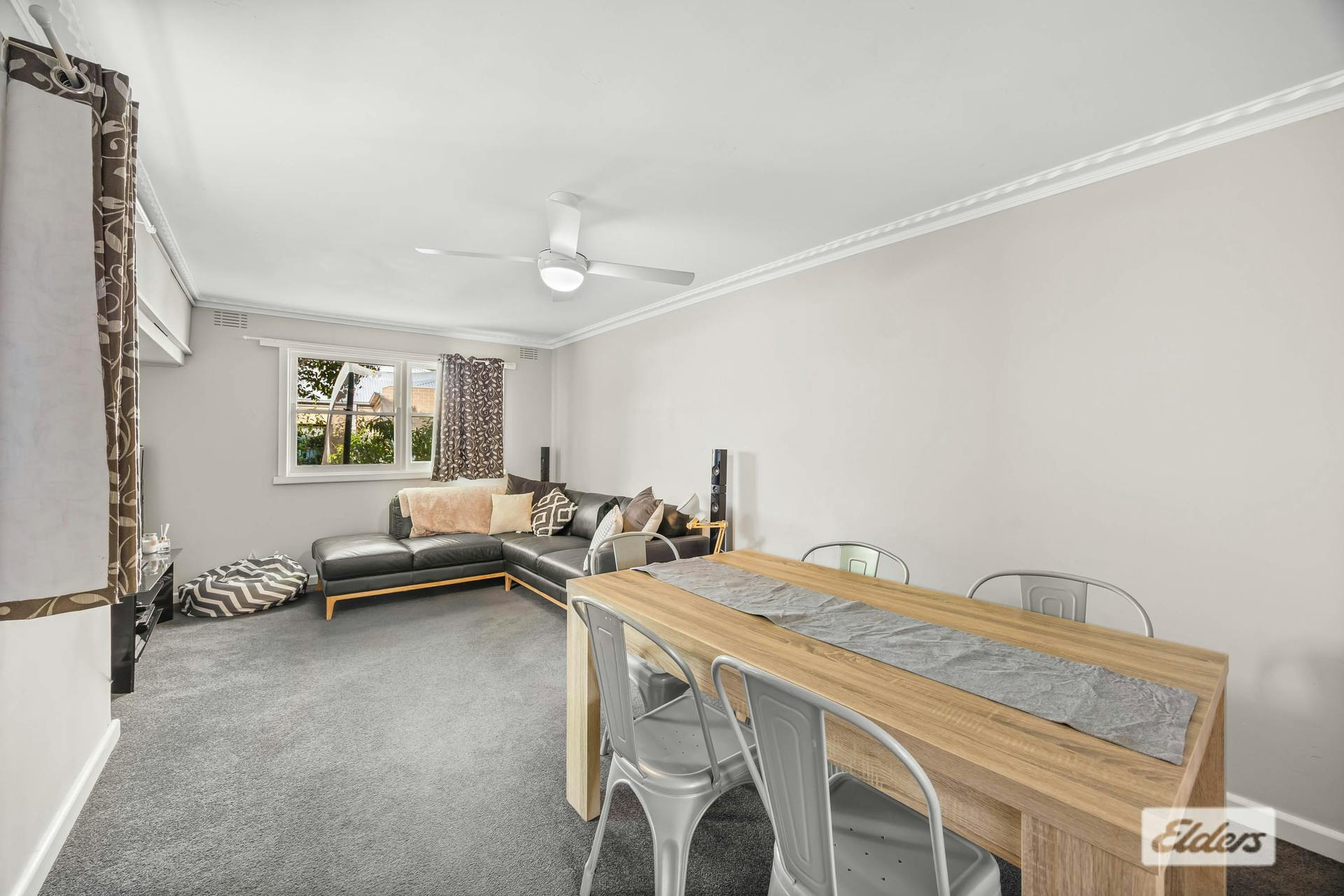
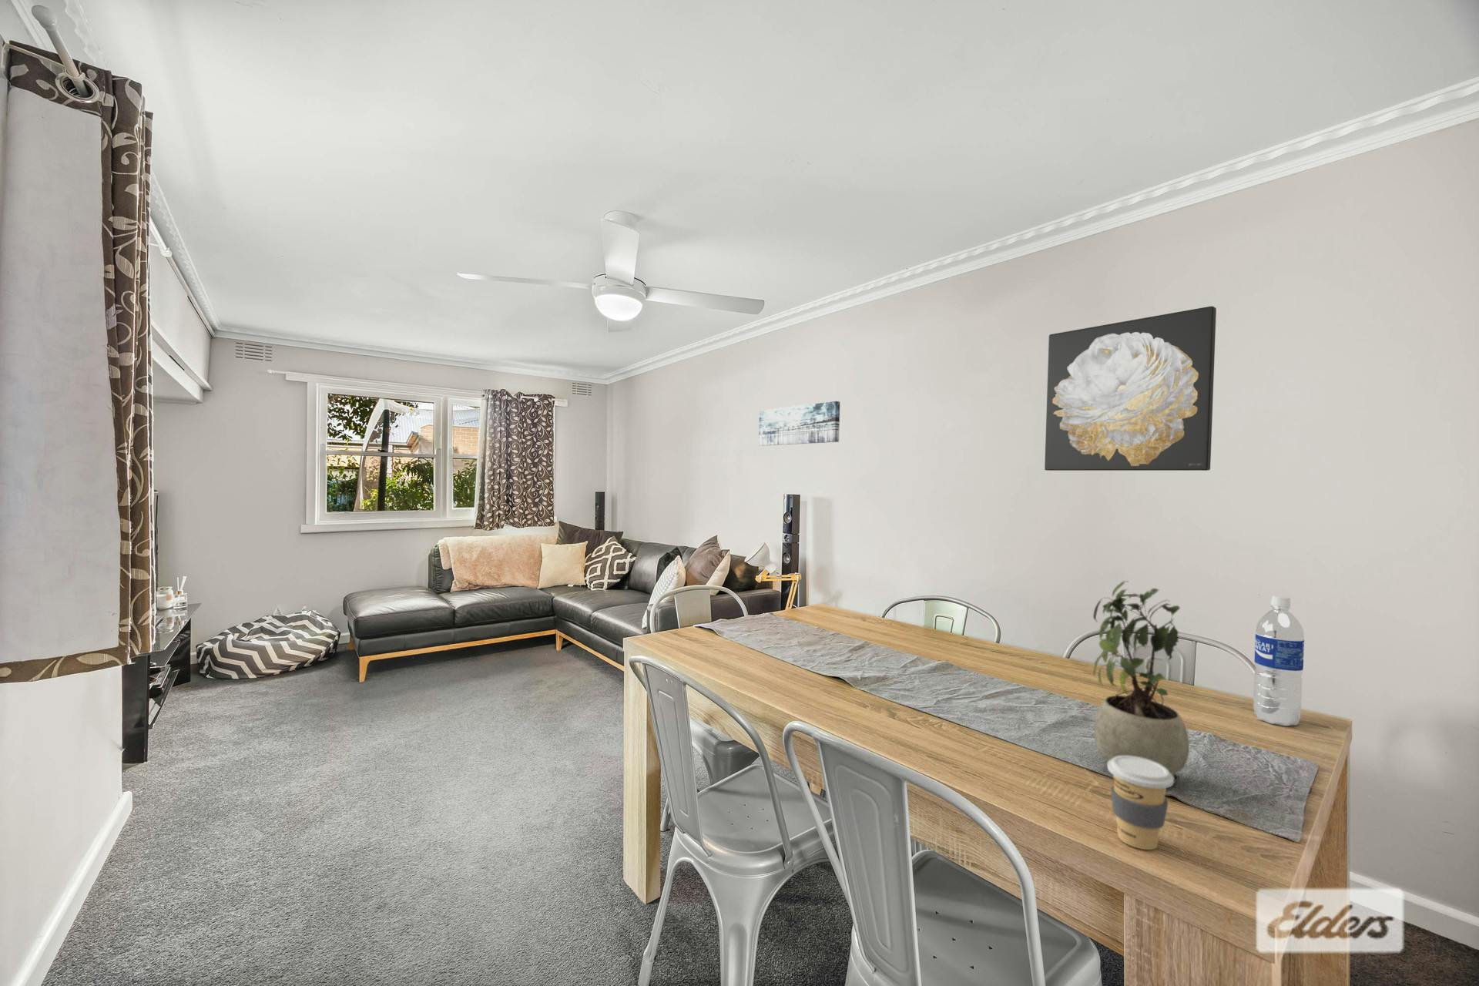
+ wall art [758,401,841,447]
+ water bottle [1252,594,1305,727]
+ coffee cup [1107,756,1174,851]
+ wall art [1044,306,1217,471]
+ potted plant [1092,581,1191,785]
